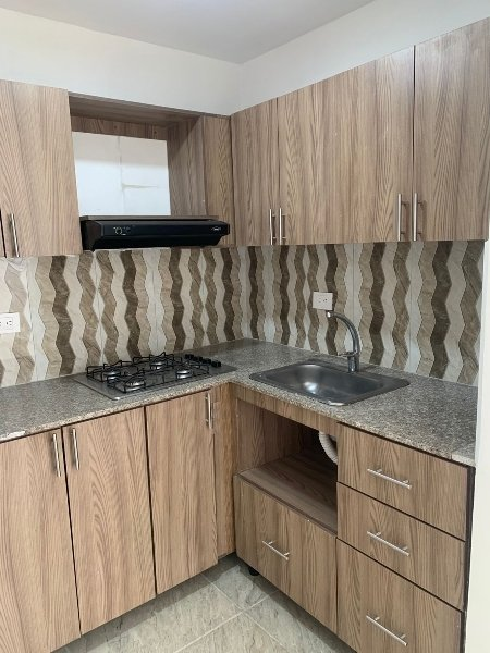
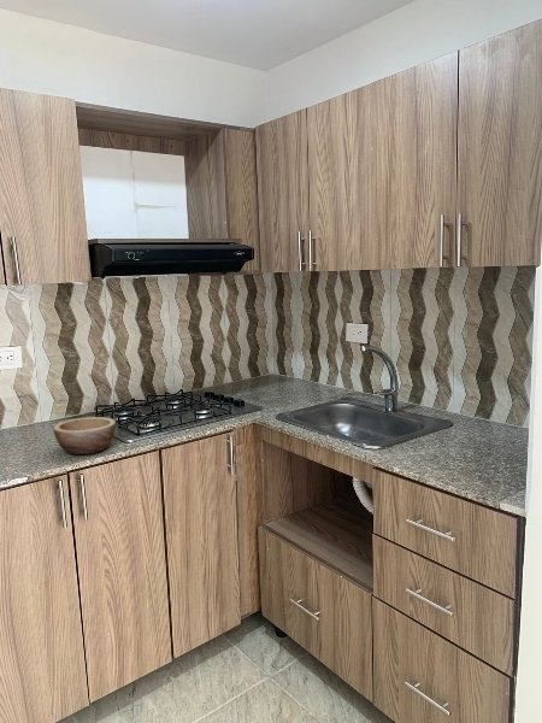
+ bowl [53,416,117,455]
